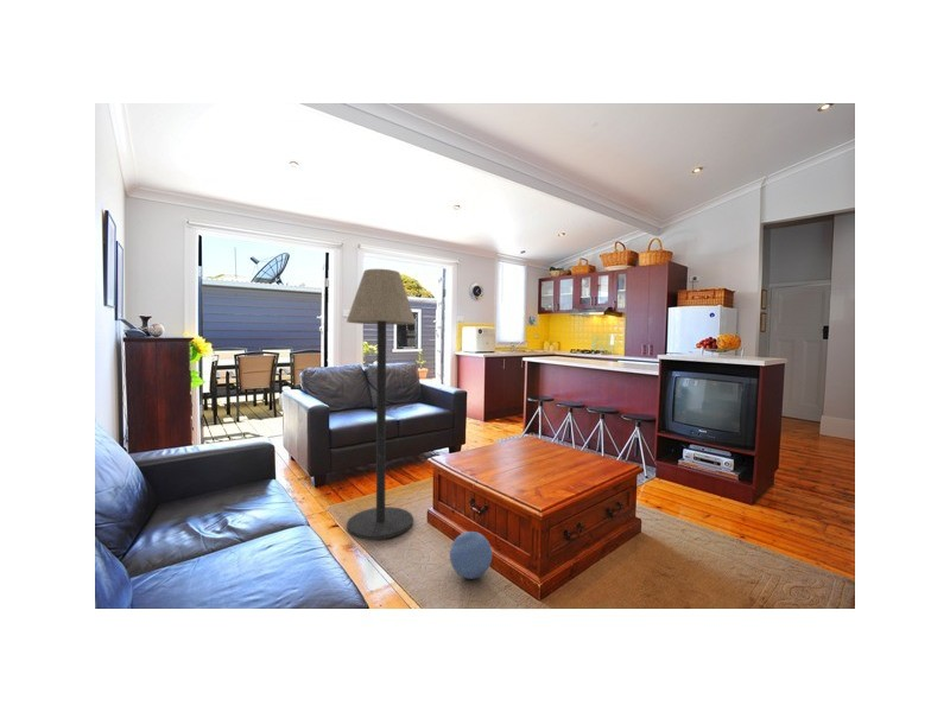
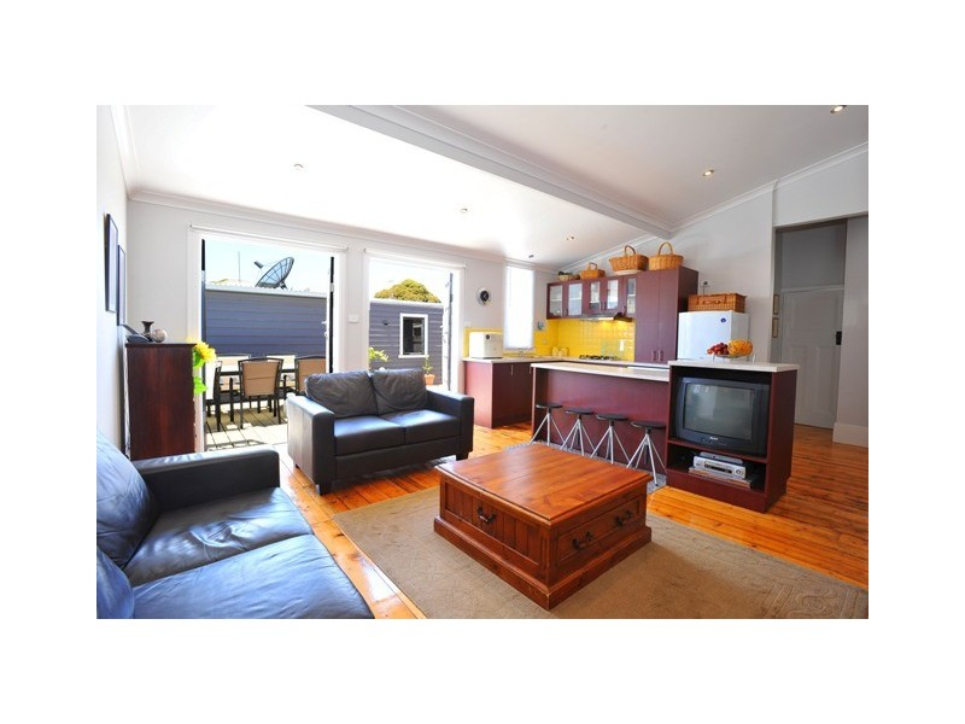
- floor lamp [346,268,417,541]
- ball [449,530,493,580]
